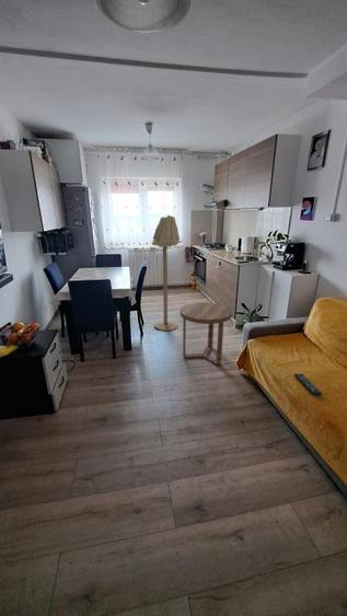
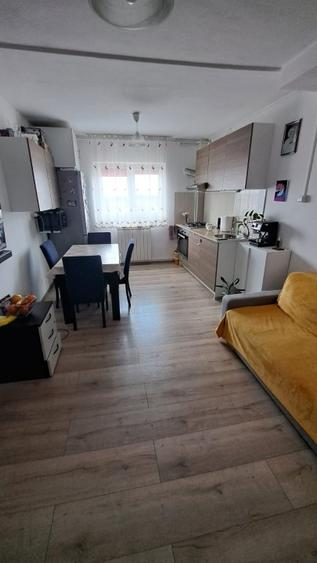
- floor lamp [151,214,181,332]
- remote control [293,373,323,397]
- side table [180,301,233,367]
